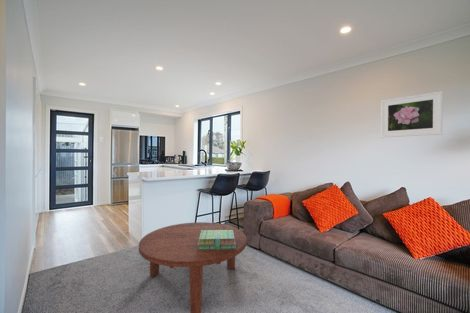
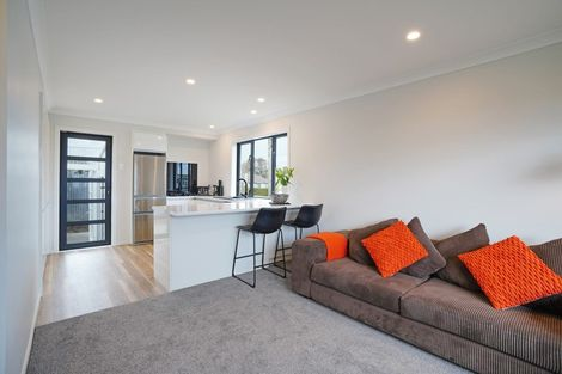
- coffee table [138,221,248,313]
- stack of books [198,230,236,250]
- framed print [380,90,444,139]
